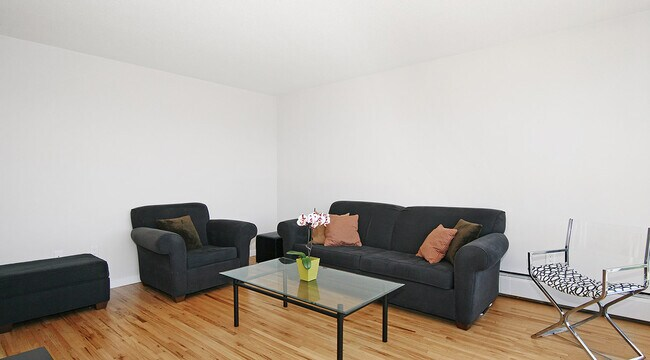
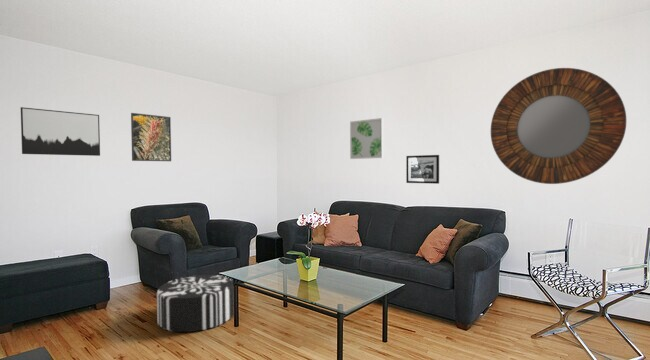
+ wall art [349,117,385,160]
+ pouf [156,274,235,333]
+ picture frame [405,154,440,185]
+ home mirror [490,67,627,185]
+ wall art [20,106,101,157]
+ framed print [130,112,172,162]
